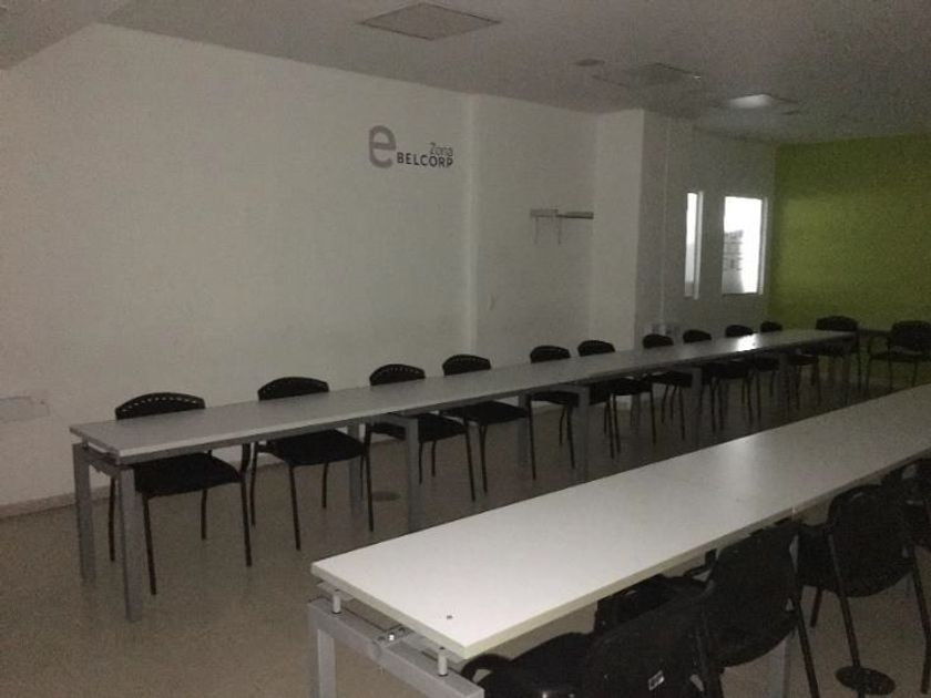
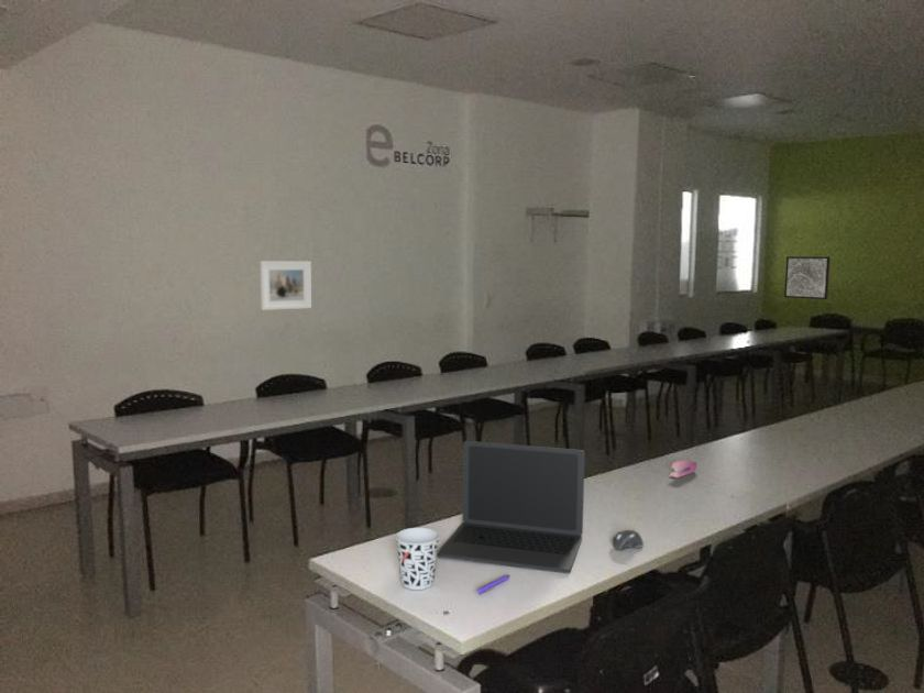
+ computer mouse [610,529,645,551]
+ wall art [783,255,832,300]
+ laptop [437,440,586,574]
+ cup [394,527,441,591]
+ stapler [669,459,698,479]
+ pen [475,574,512,596]
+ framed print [258,261,312,311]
